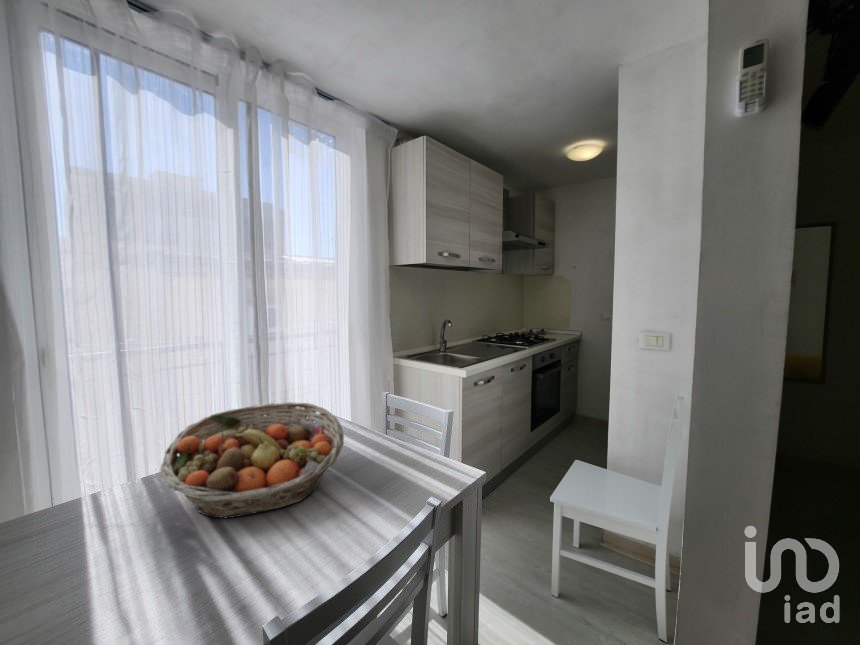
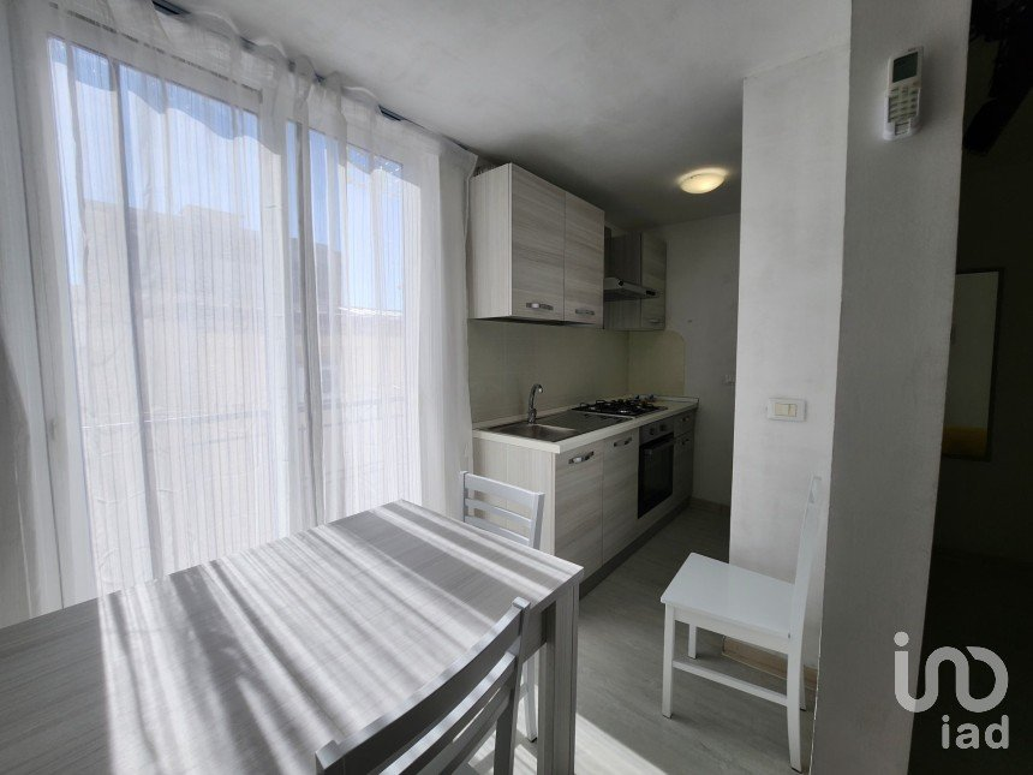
- fruit basket [159,401,345,519]
